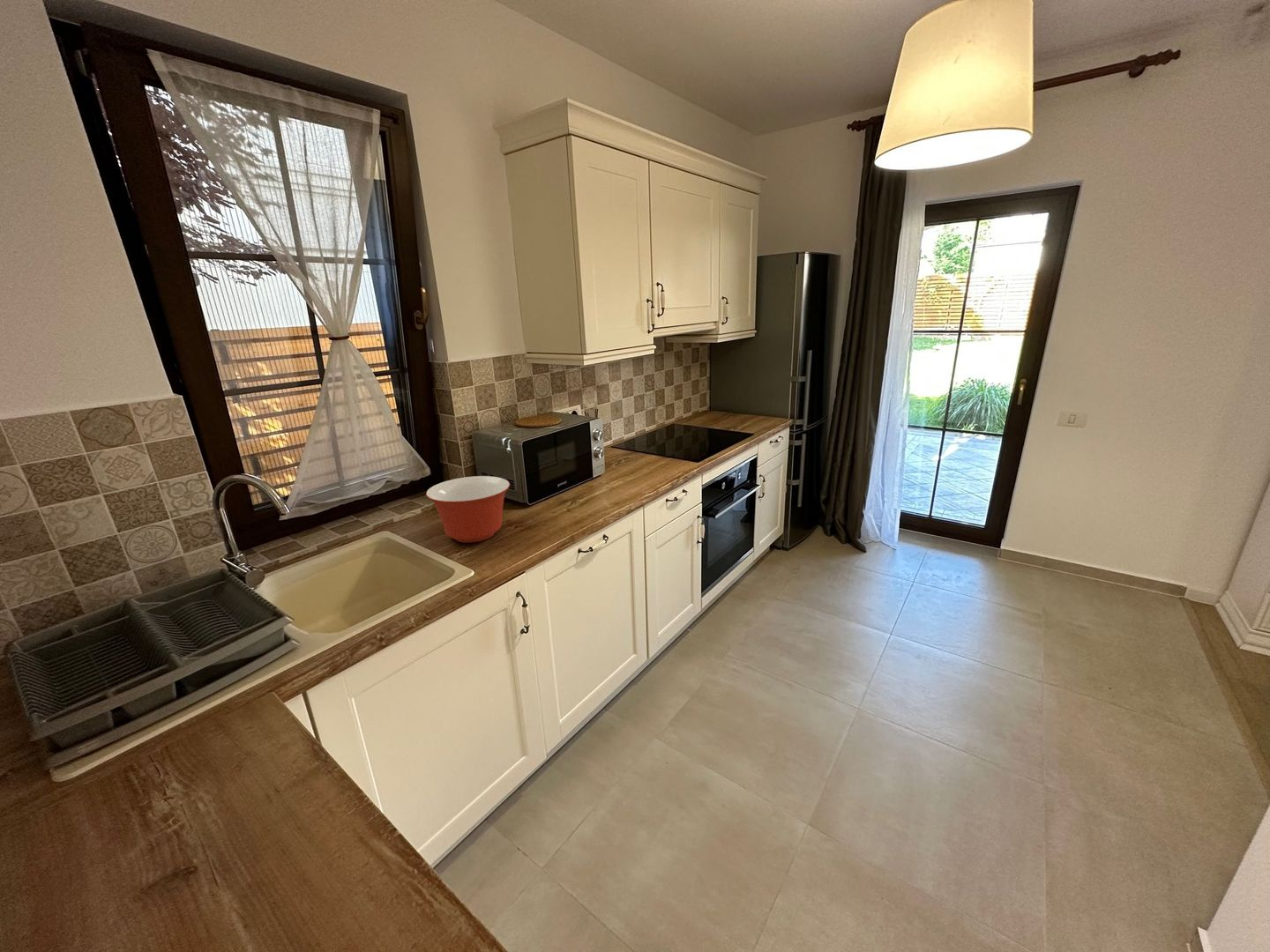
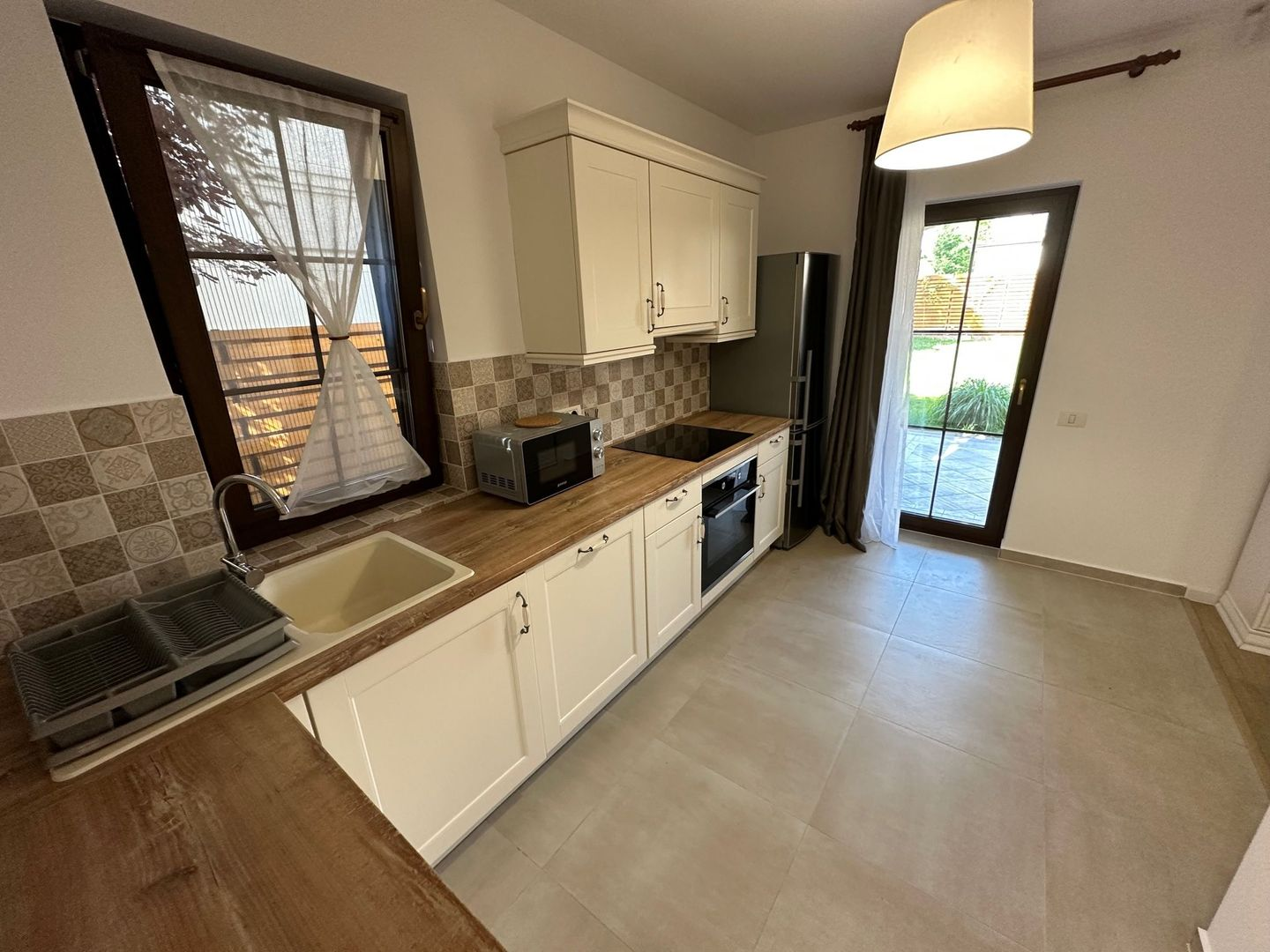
- mixing bowl [425,475,511,544]
